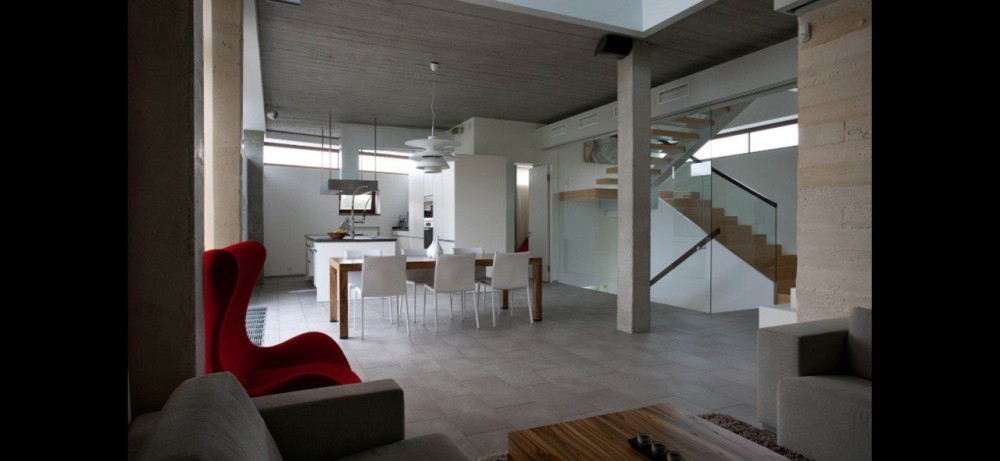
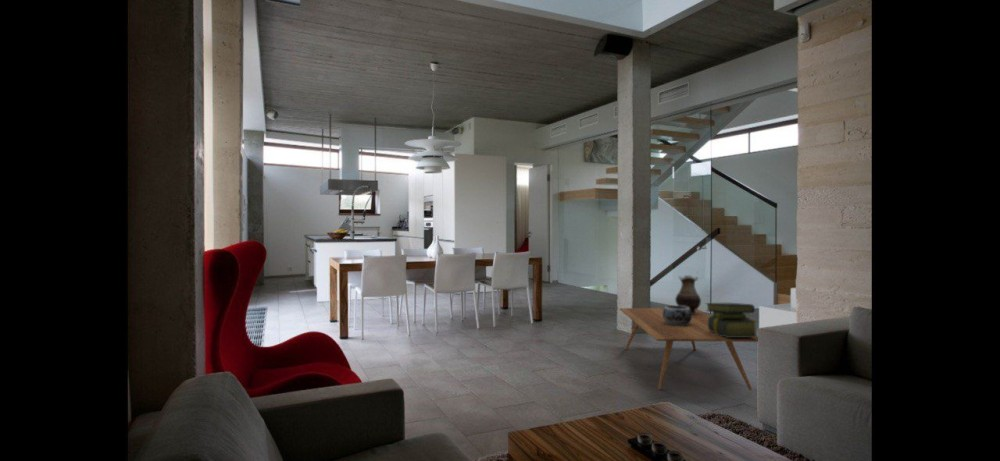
+ decorative bowl [662,304,692,326]
+ vase [674,274,702,314]
+ coffee table [619,307,759,391]
+ stack of books [705,302,759,338]
